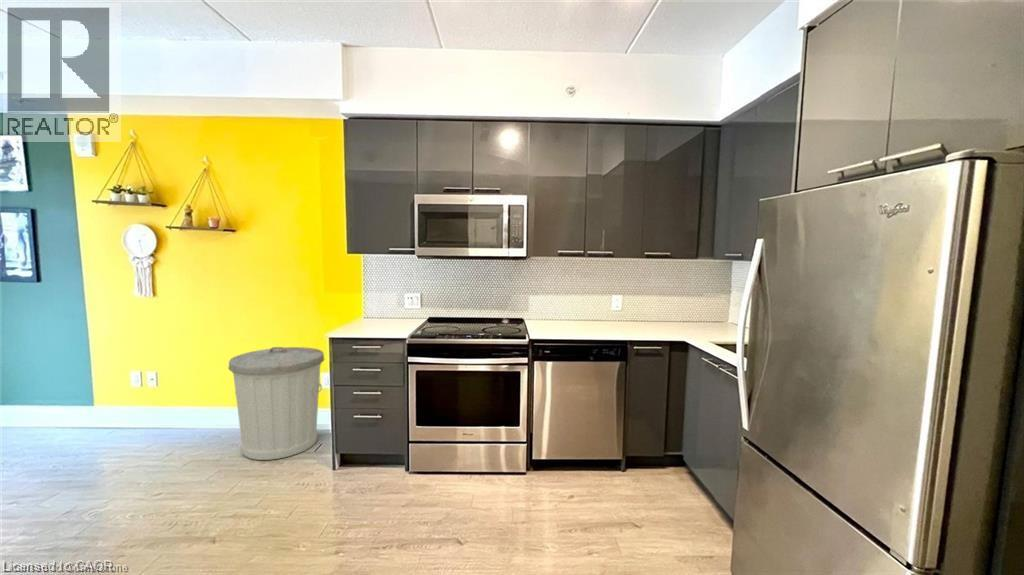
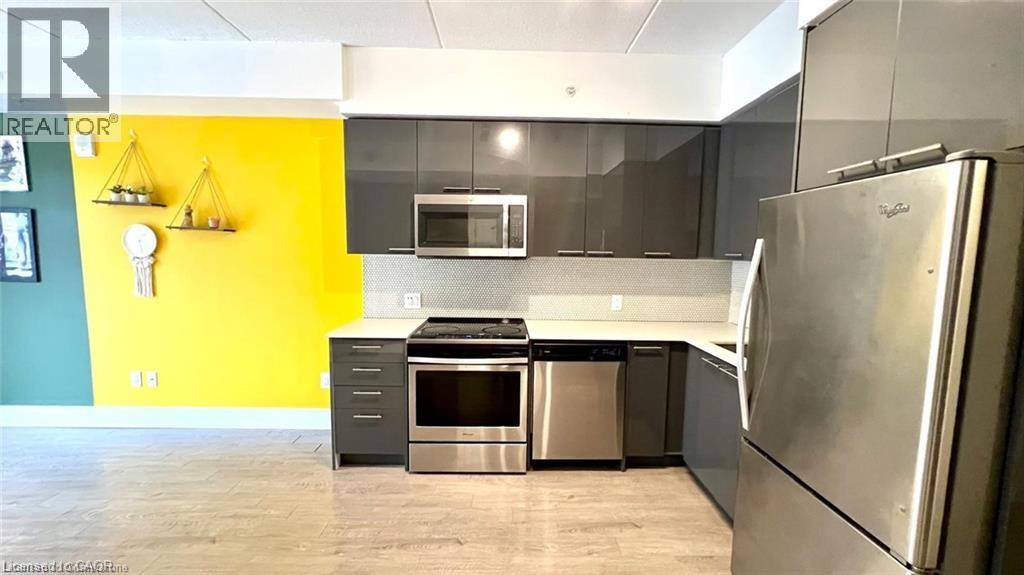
- trash can [227,346,325,461]
